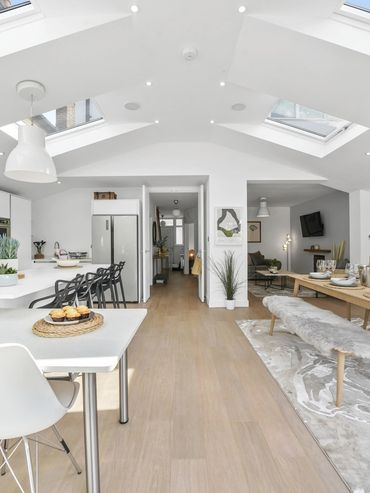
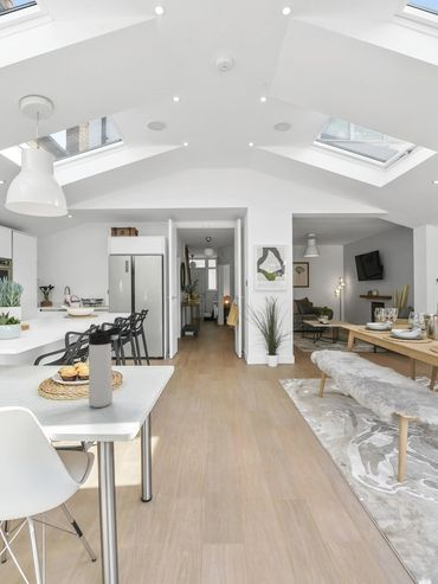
+ thermos bottle [88,326,123,409]
